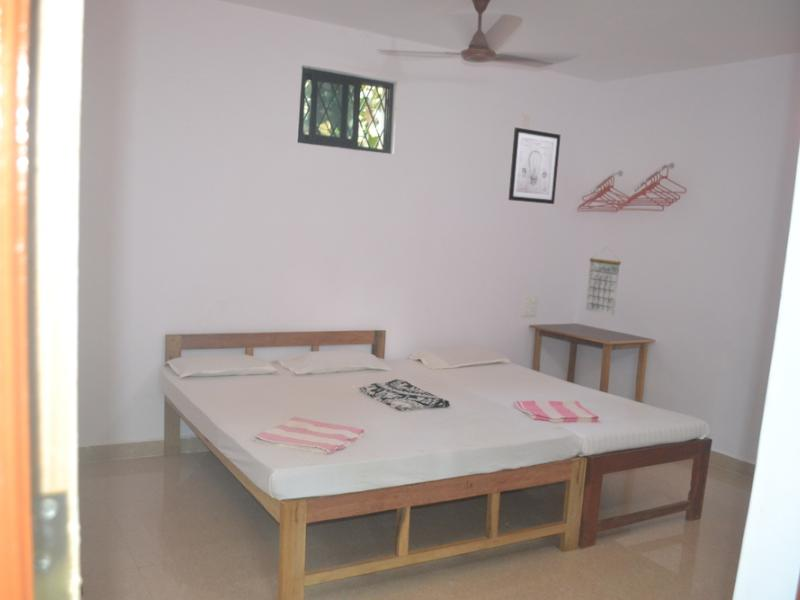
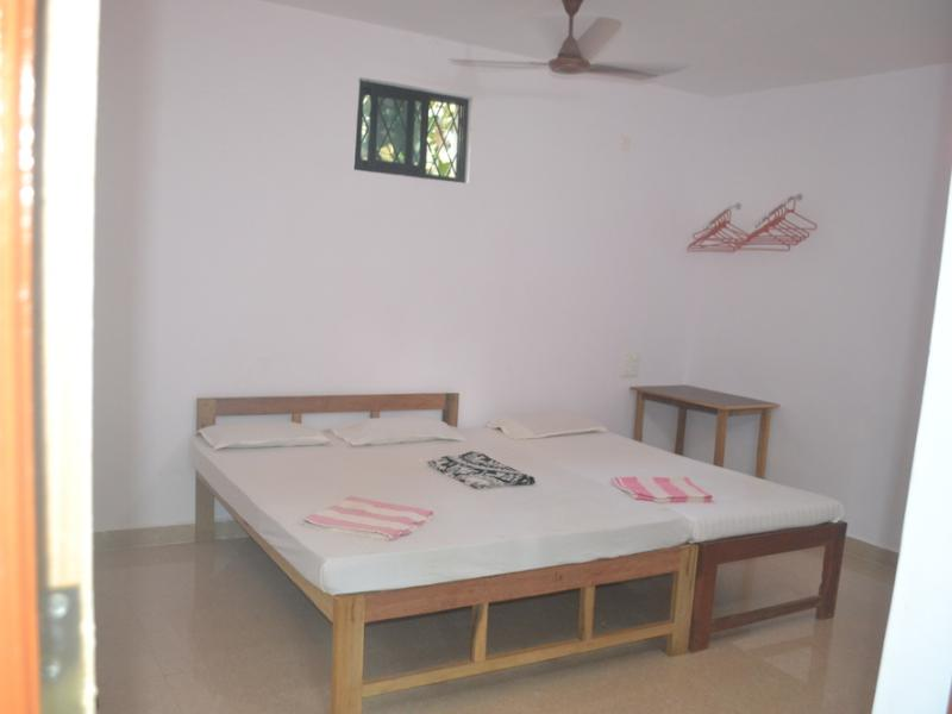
- calendar [584,247,622,317]
- wall art [508,127,561,205]
